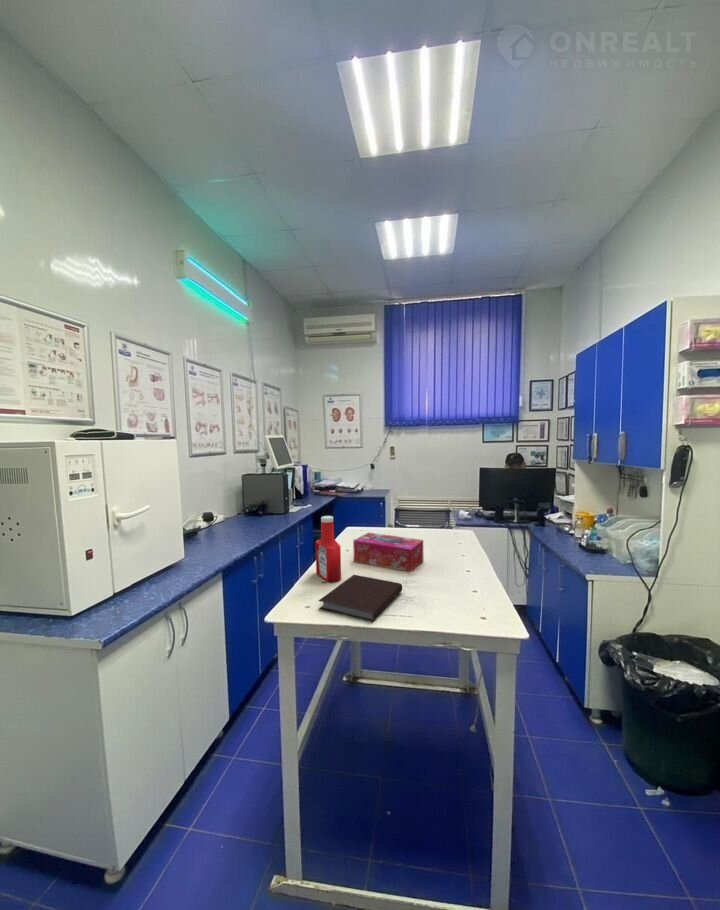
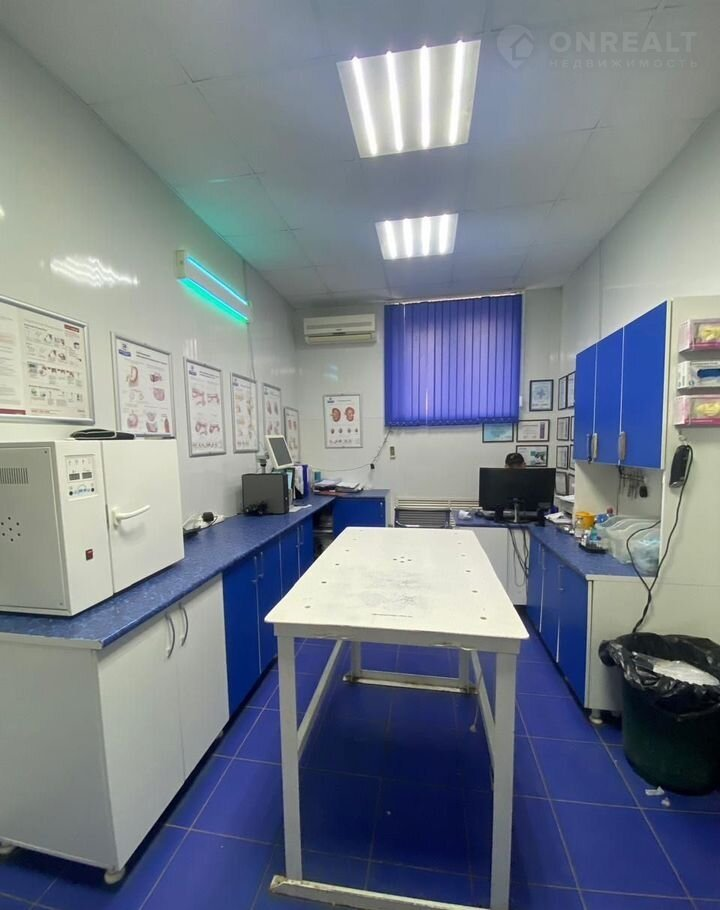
- notebook [318,574,403,623]
- soap bottle [315,515,342,584]
- tissue box [352,532,424,573]
